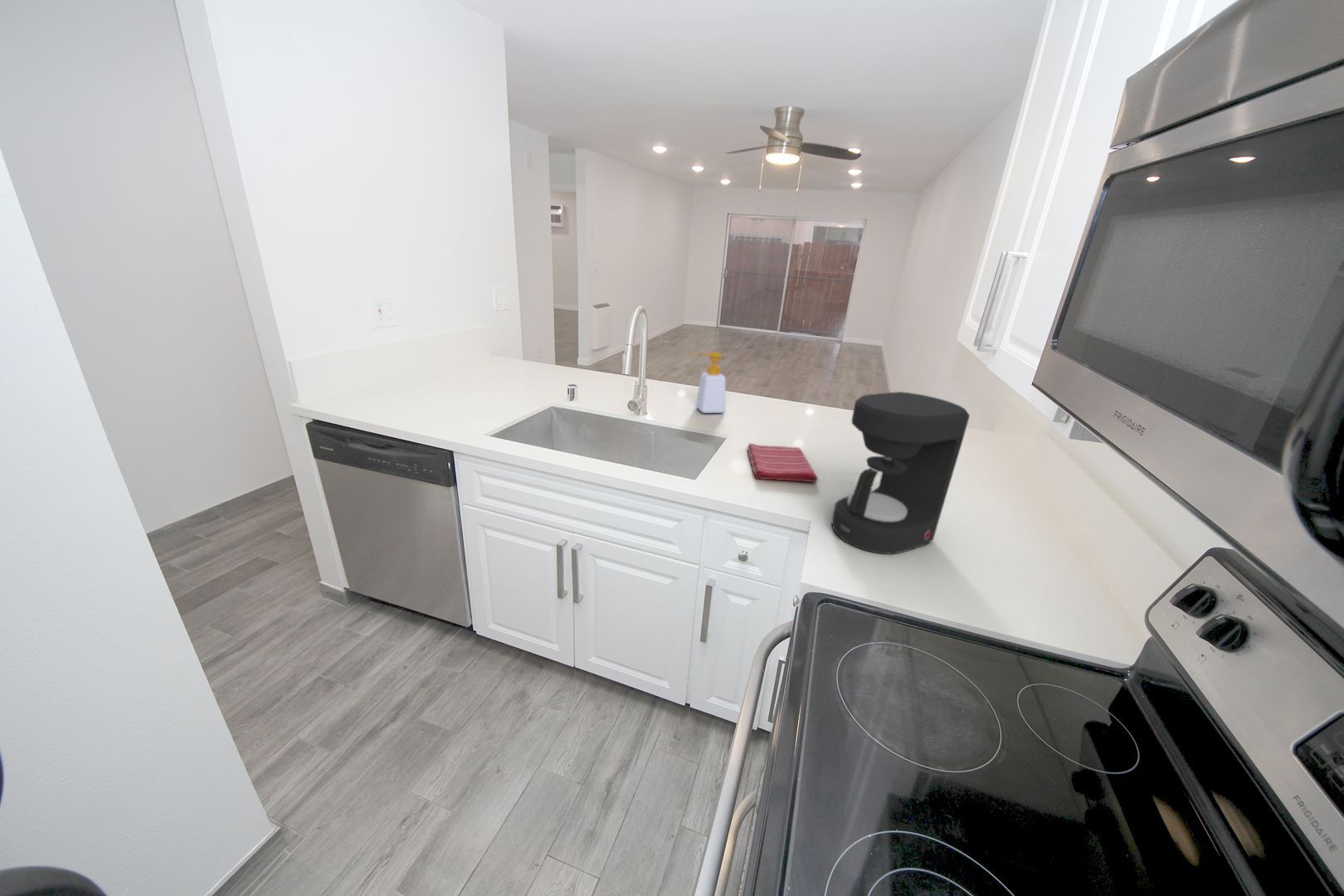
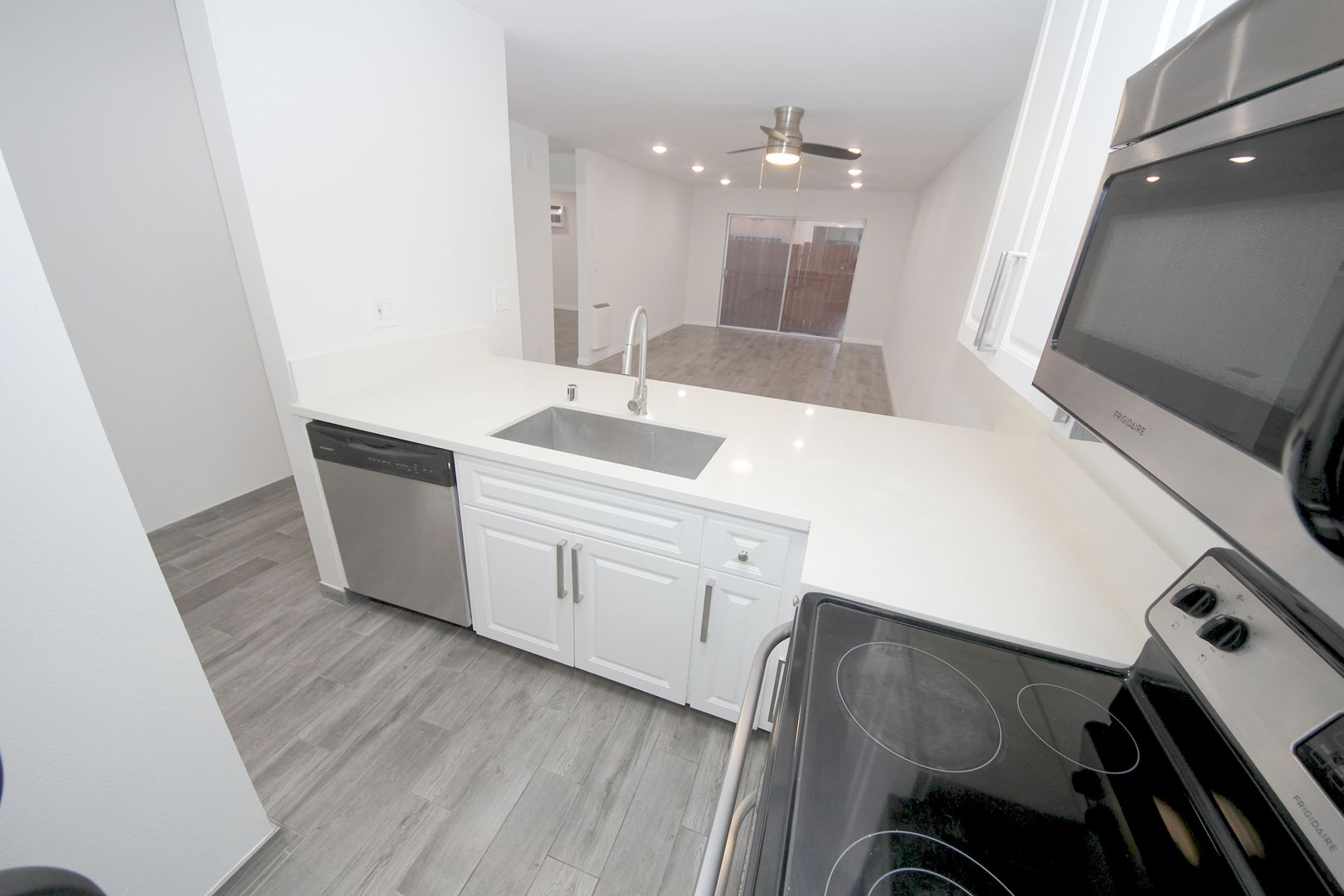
- dish towel [747,442,819,483]
- coffee maker [831,391,971,555]
- soap bottle [690,351,727,414]
